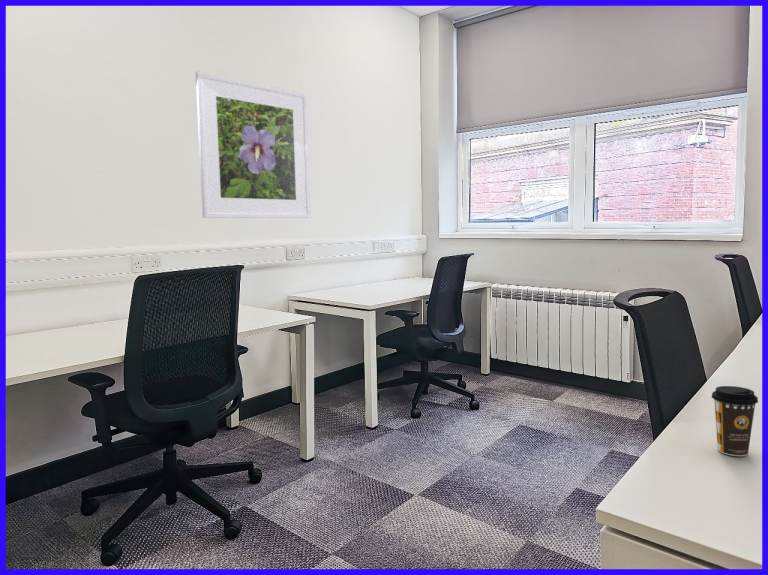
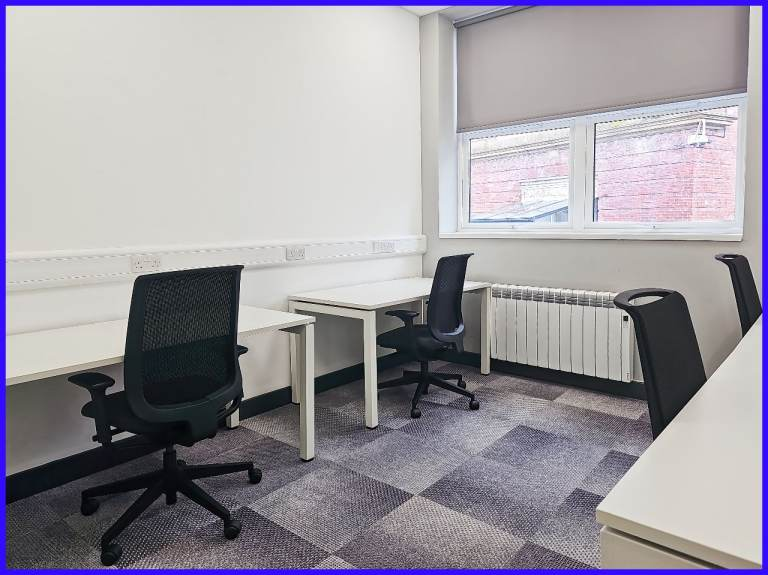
- coffee cup [710,385,759,457]
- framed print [194,71,311,219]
